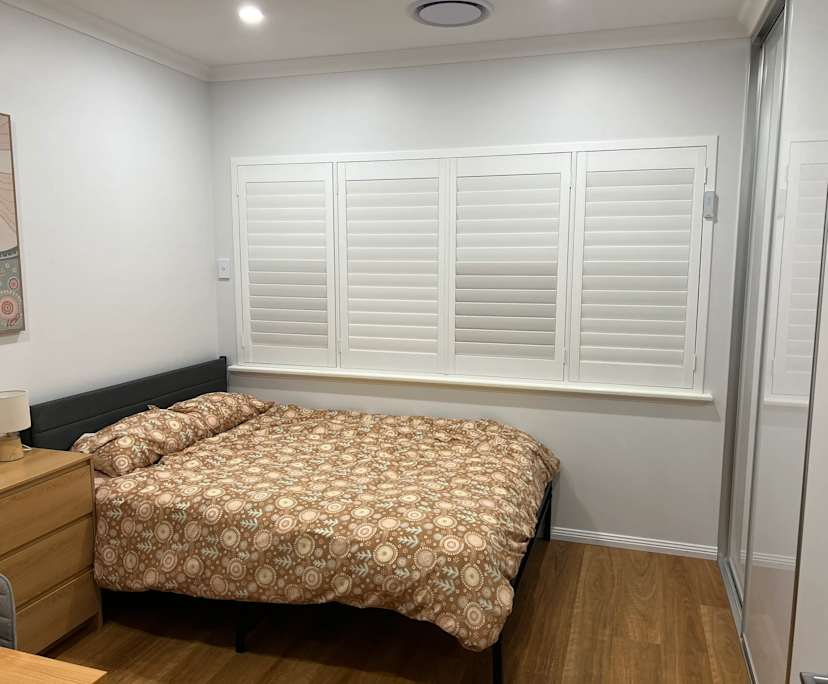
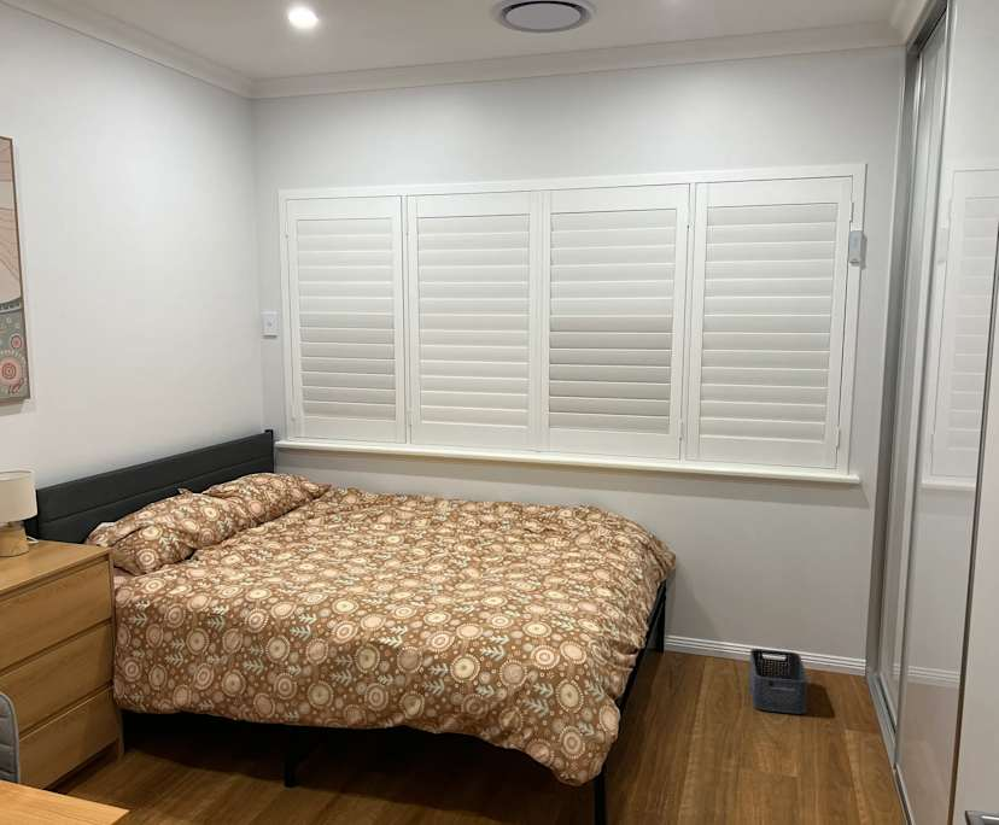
+ storage bin [748,648,808,715]
